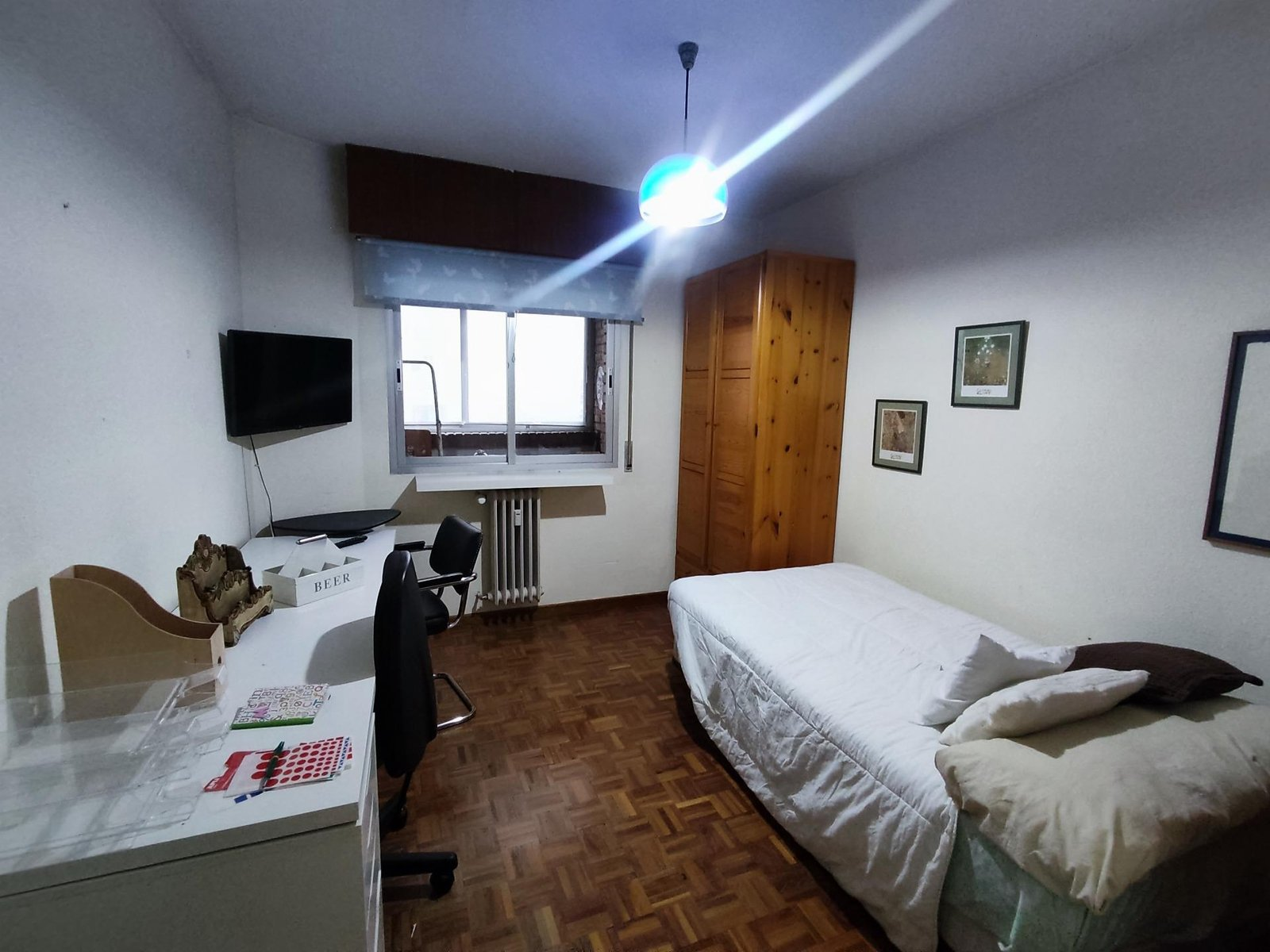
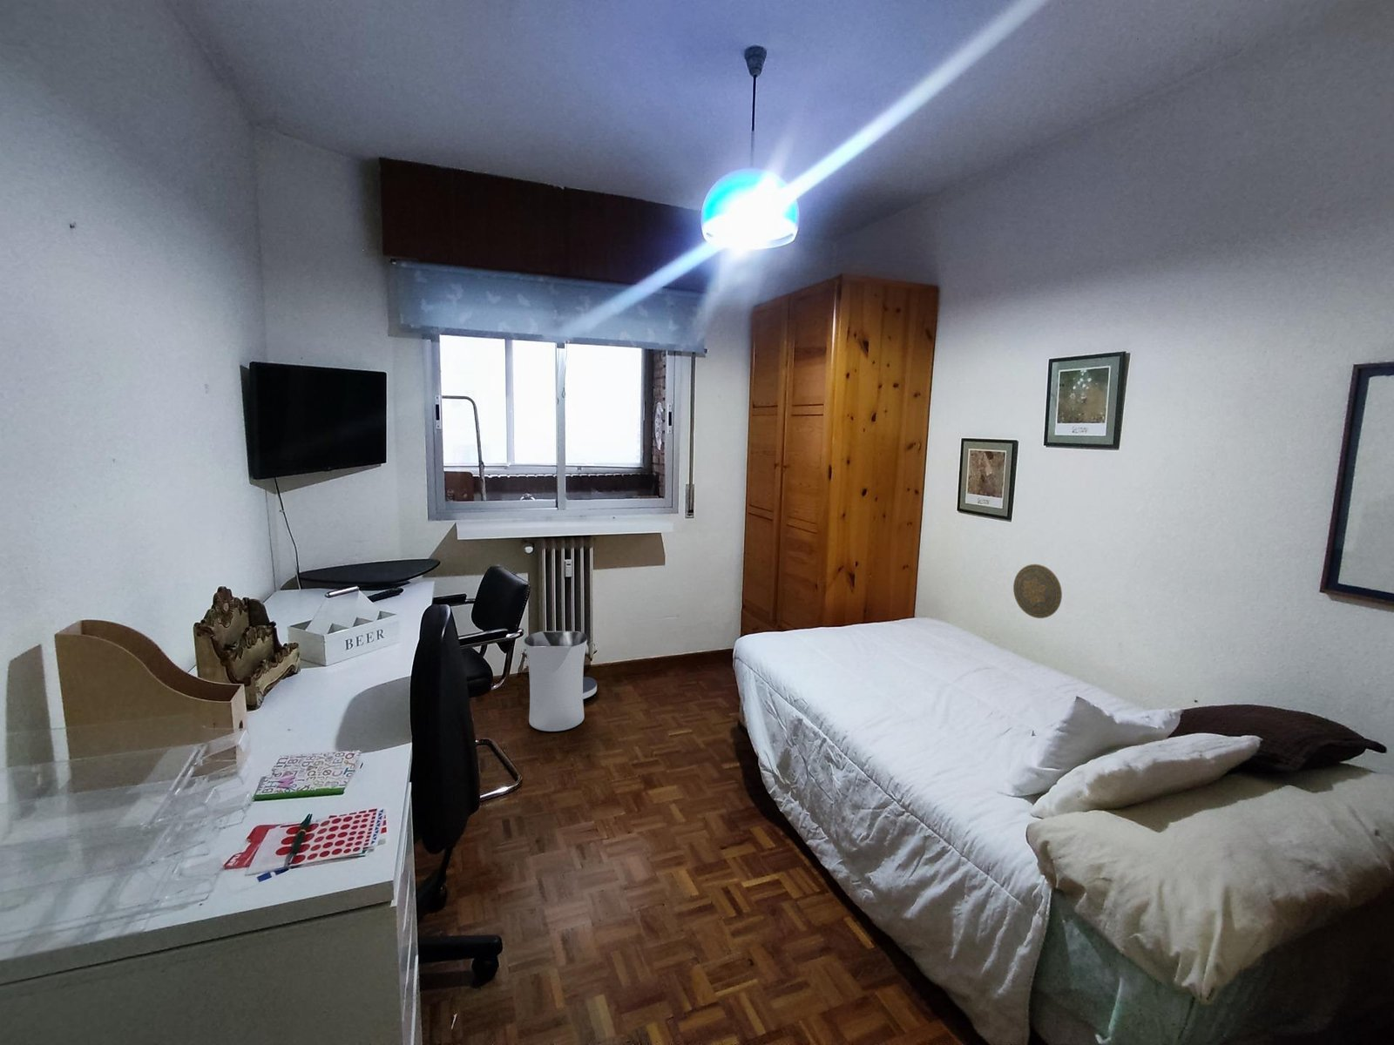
+ trash can [524,630,598,732]
+ decorative plate [1012,563,1063,619]
